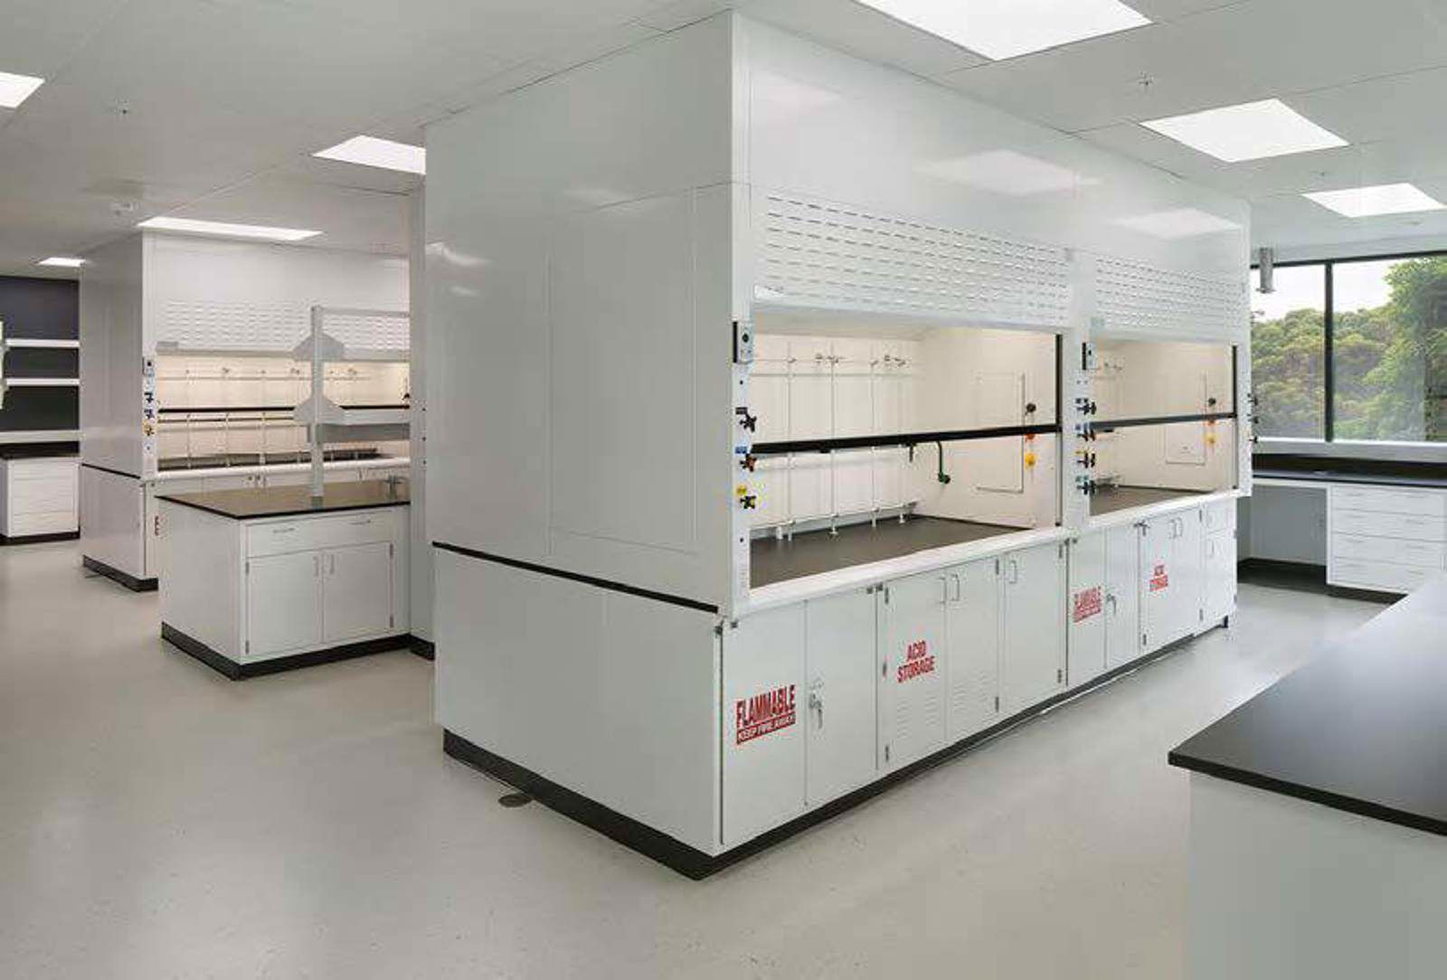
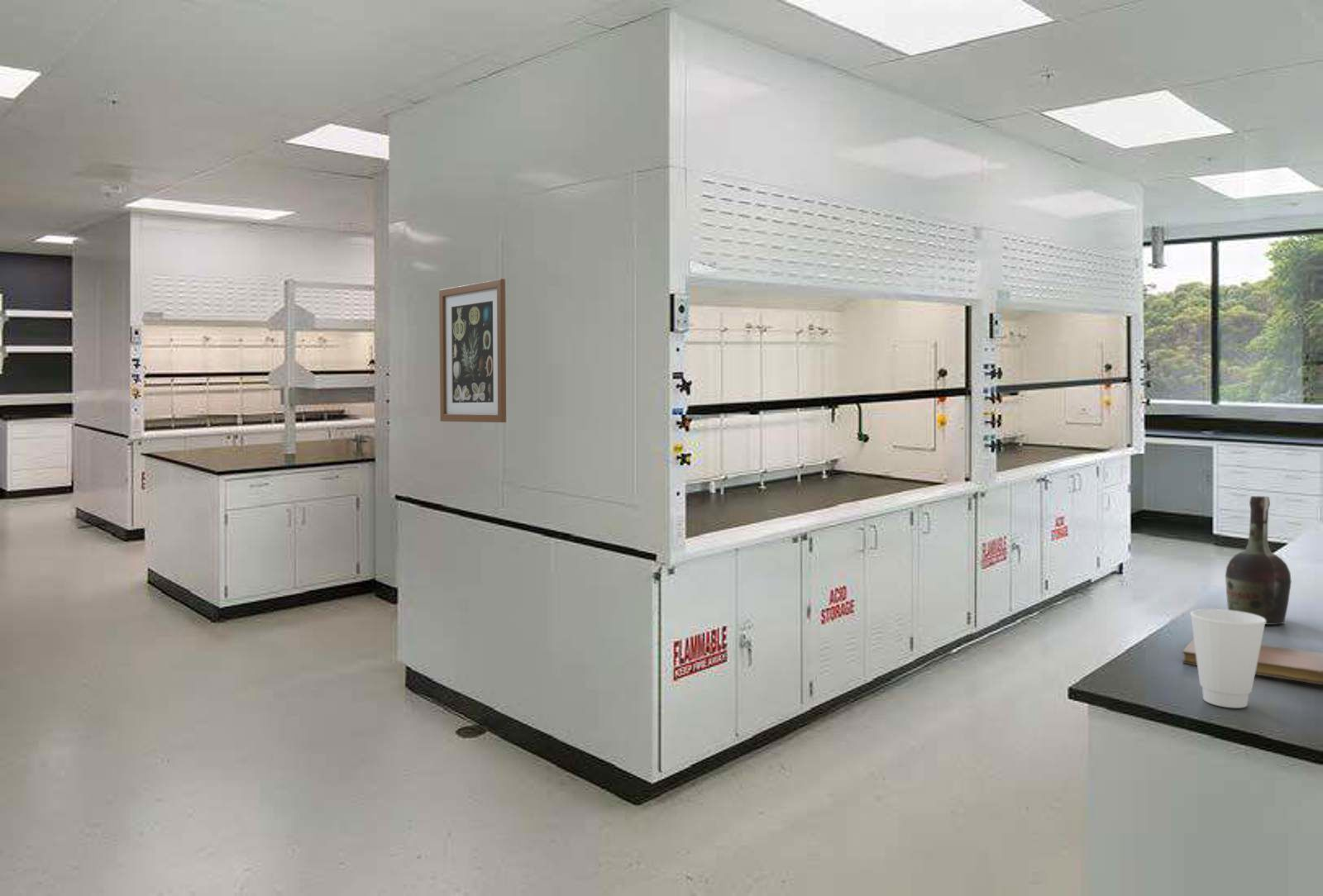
+ cognac bottle [1225,495,1292,626]
+ cup [1189,608,1266,708]
+ notebook [1182,637,1323,685]
+ wall art [438,278,507,423]
